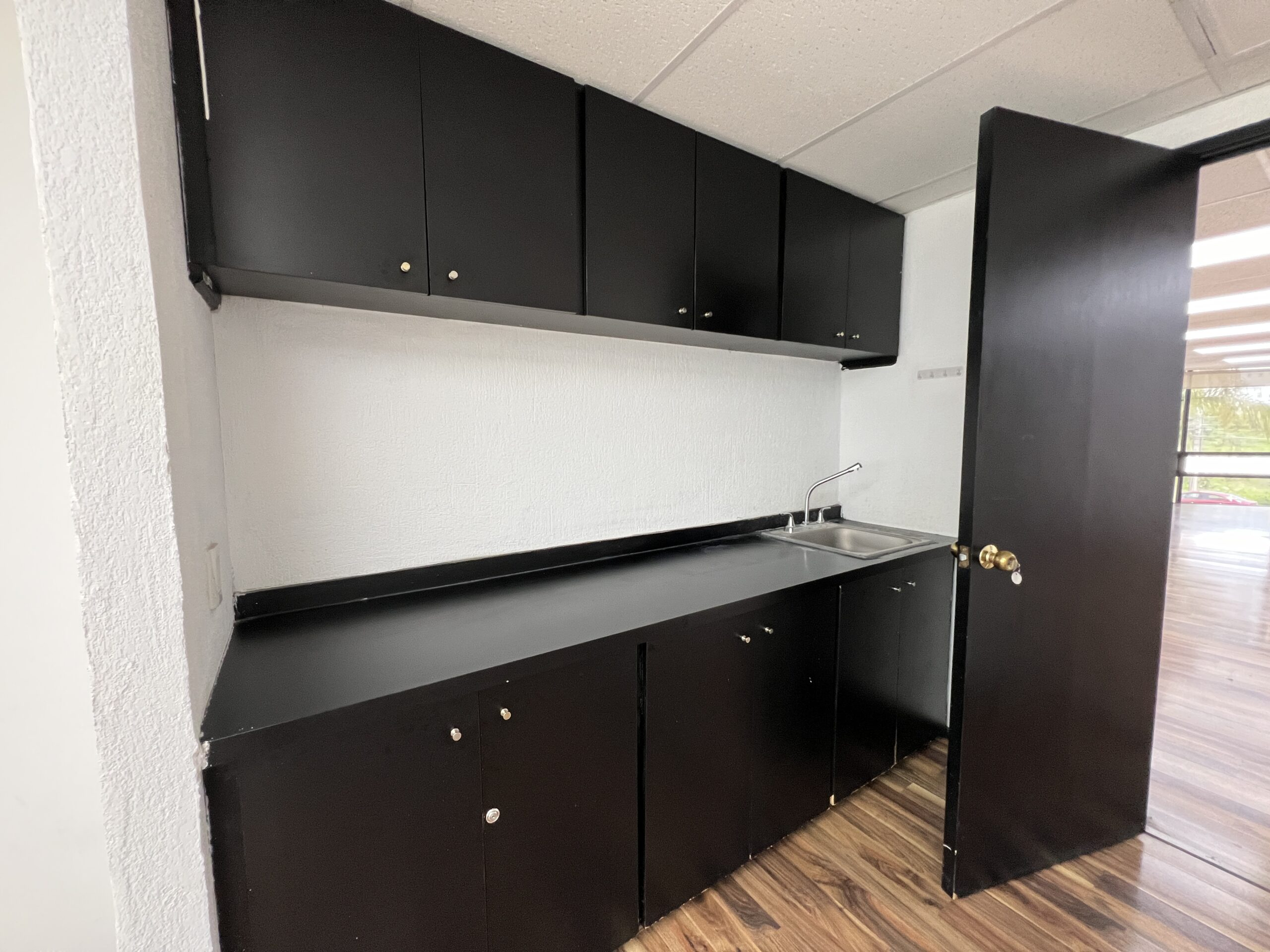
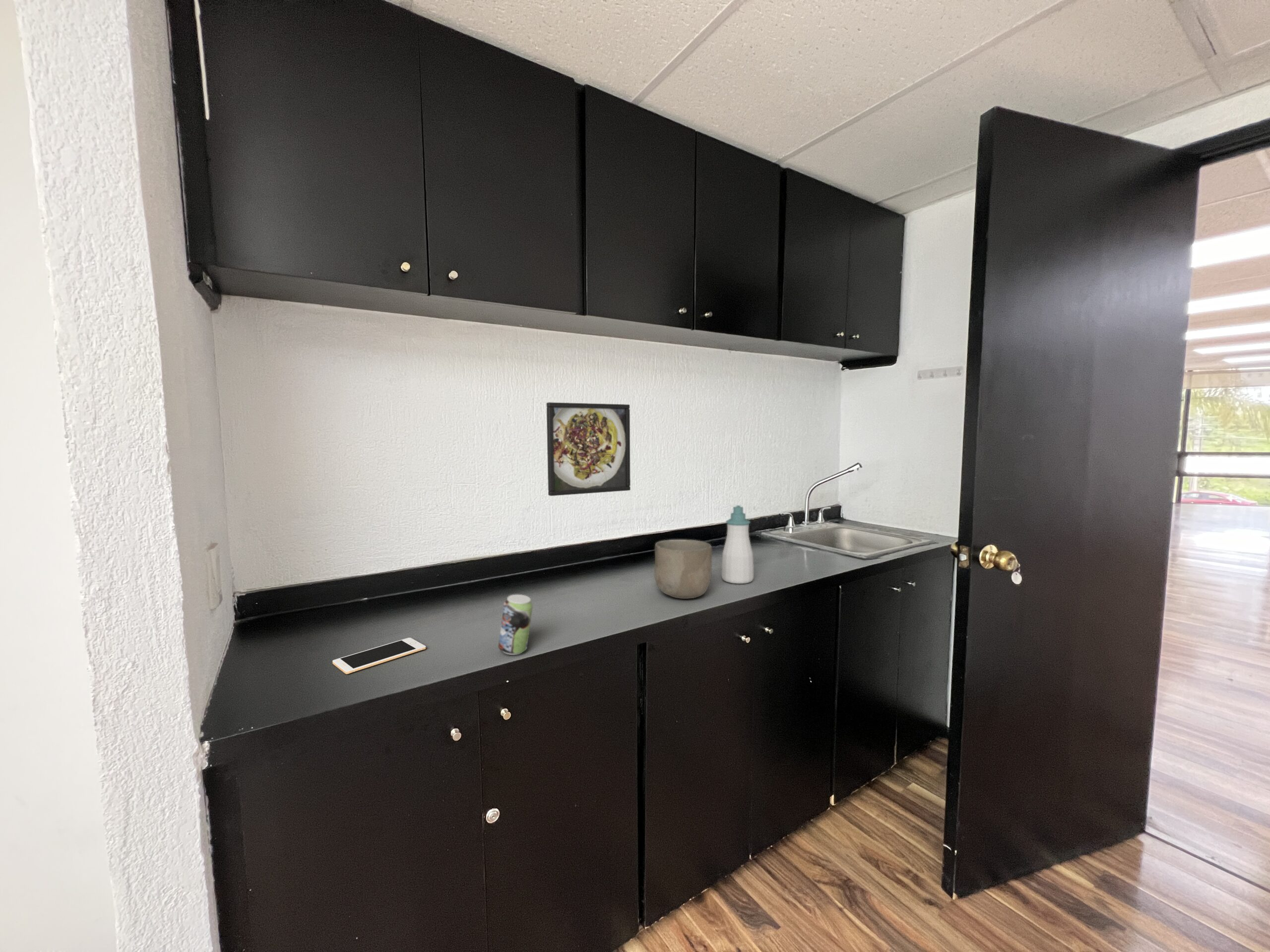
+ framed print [546,402,631,496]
+ cell phone [332,637,426,674]
+ bowl [654,539,713,599]
+ soap bottle [721,505,755,584]
+ beverage can [498,594,533,655]
